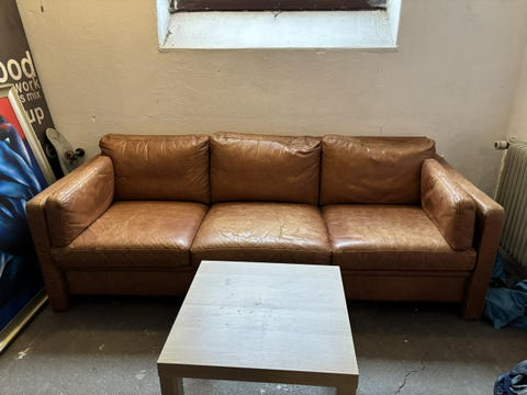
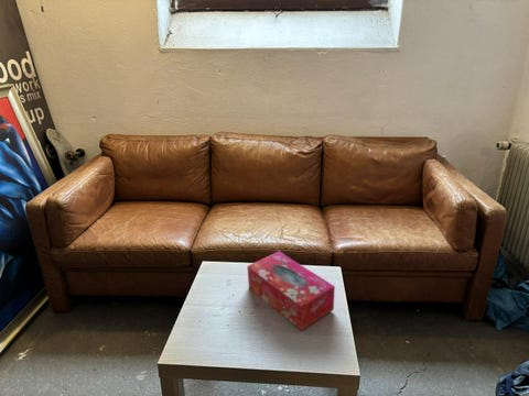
+ tissue box [246,251,336,331]
